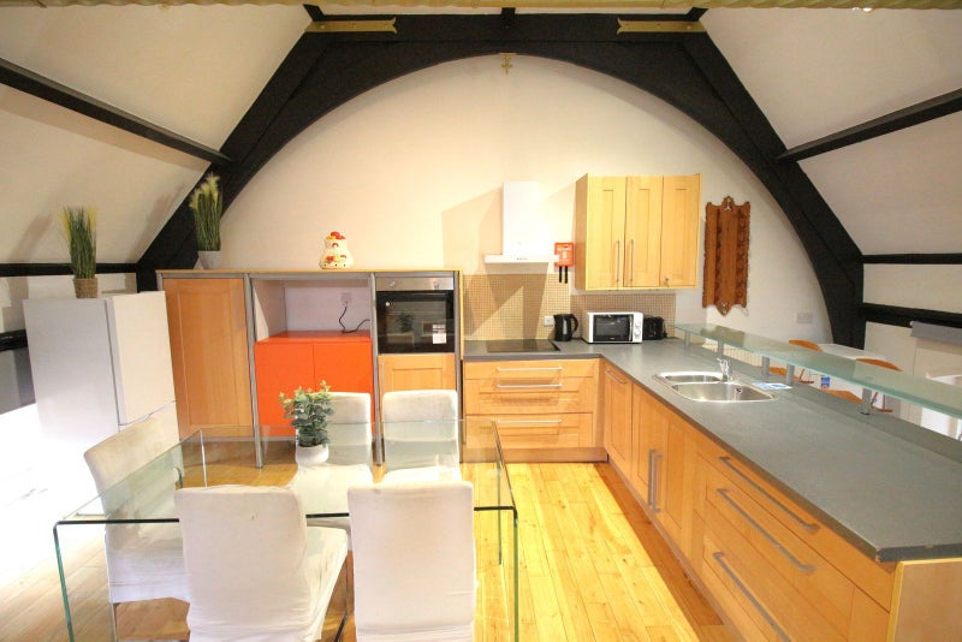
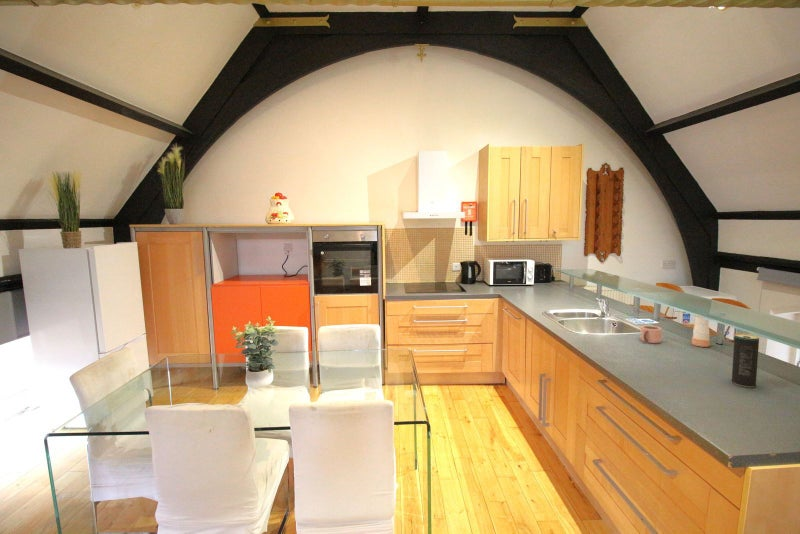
+ mug [640,324,663,344]
+ pepper shaker [691,314,711,348]
+ beverage can [731,333,760,388]
